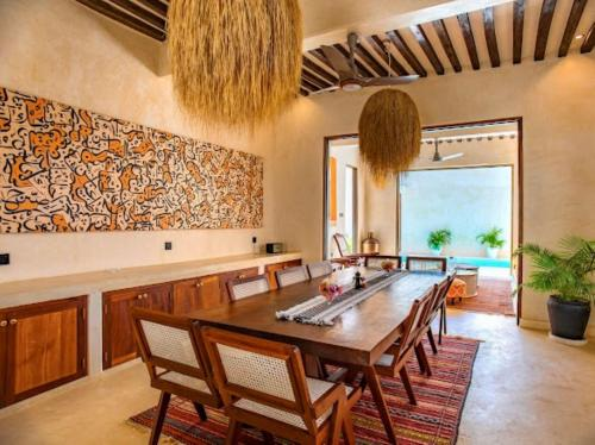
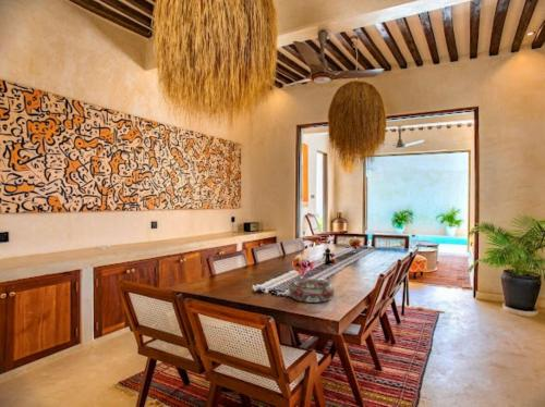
+ decorative bowl [288,279,336,304]
